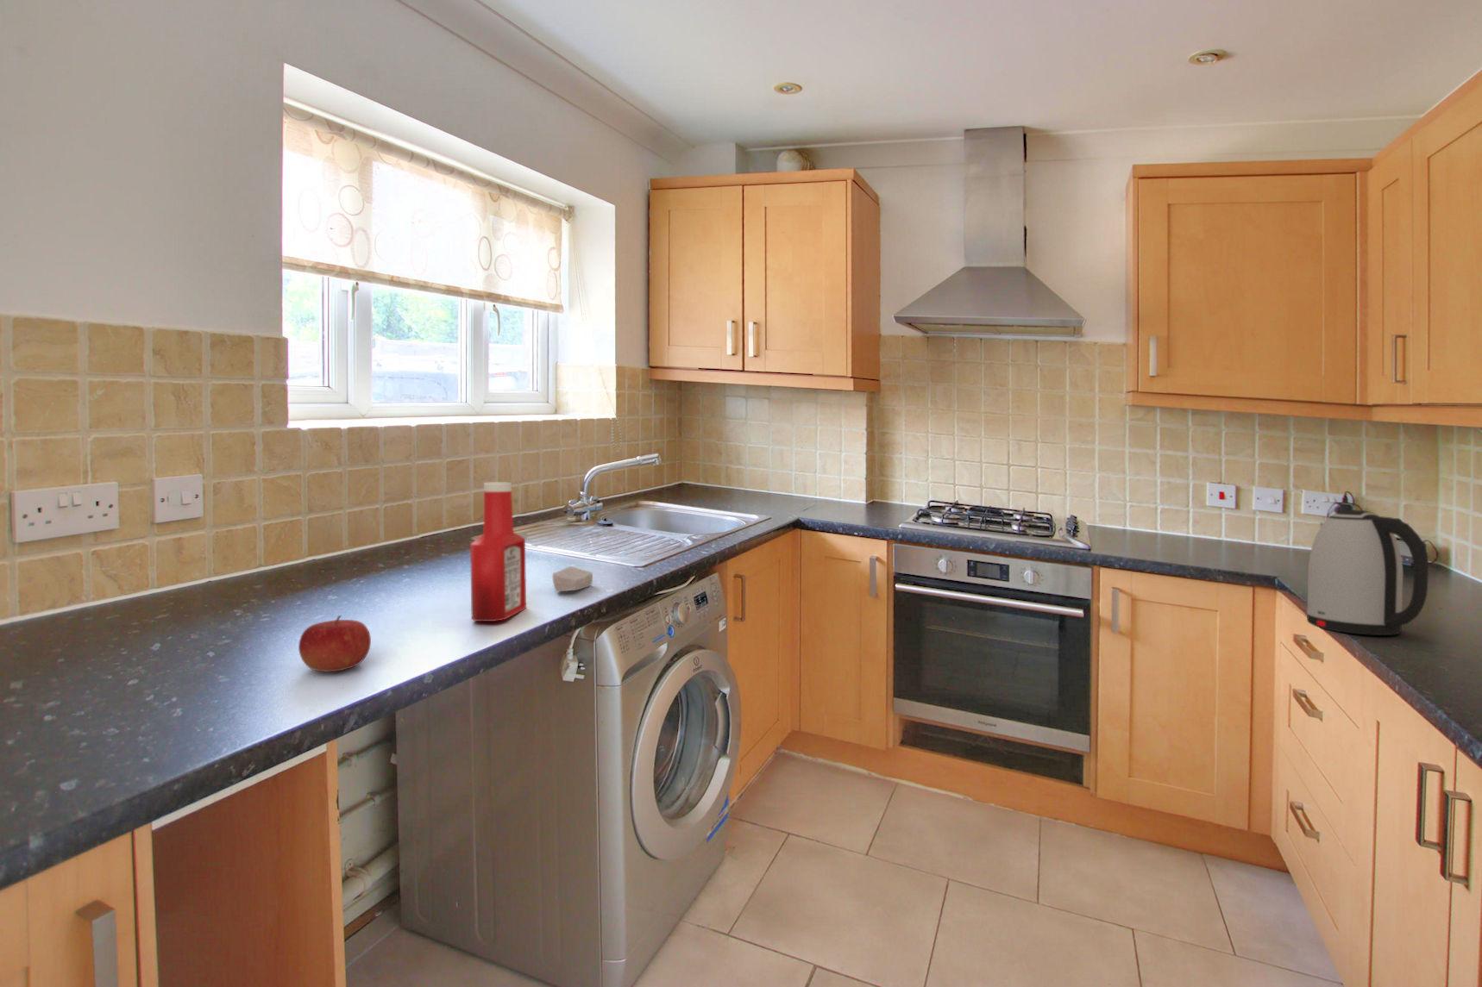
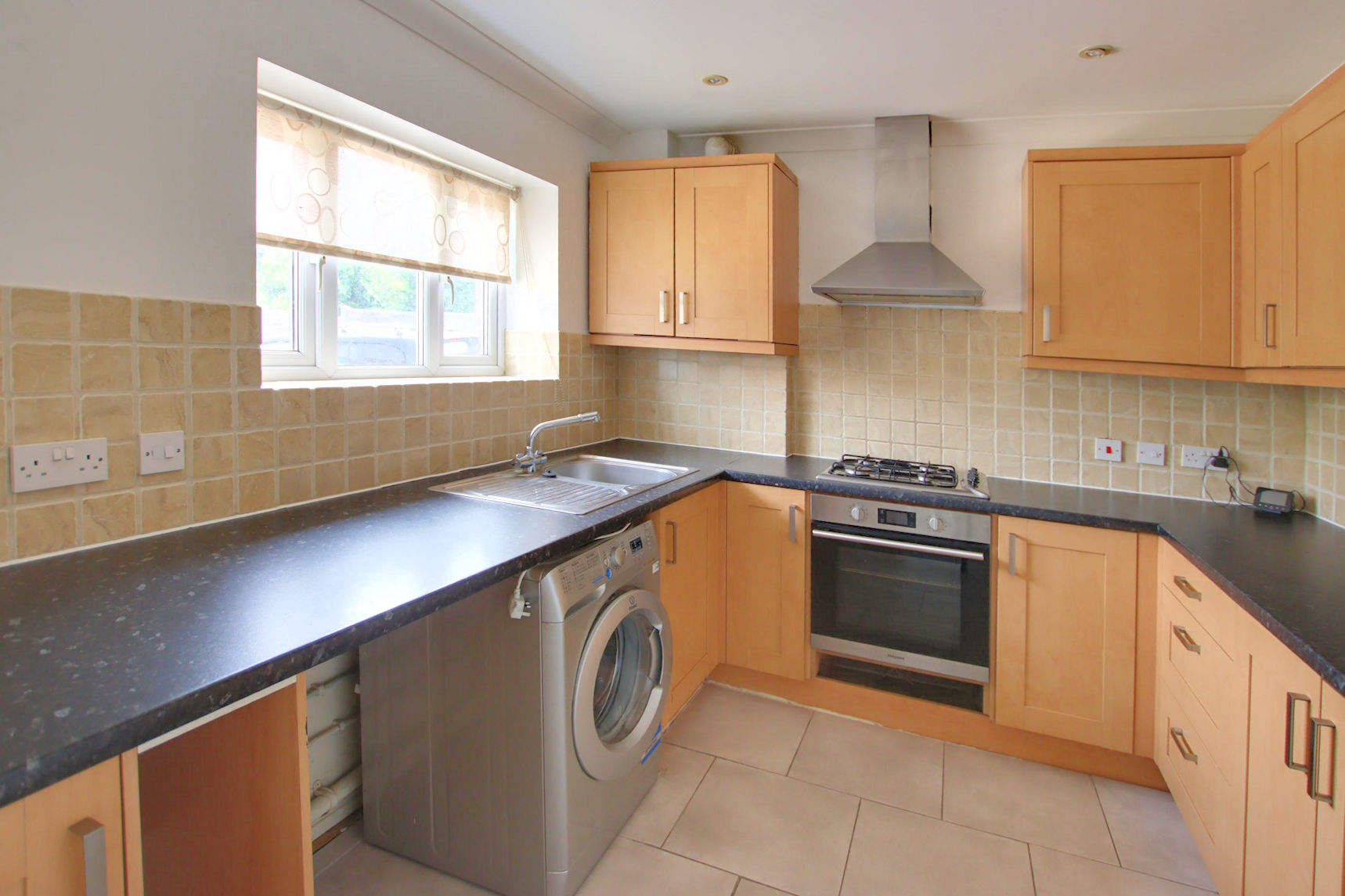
- soap bar [551,565,594,593]
- kettle [1306,509,1429,637]
- fruit [298,615,371,672]
- soap bottle [469,481,527,622]
